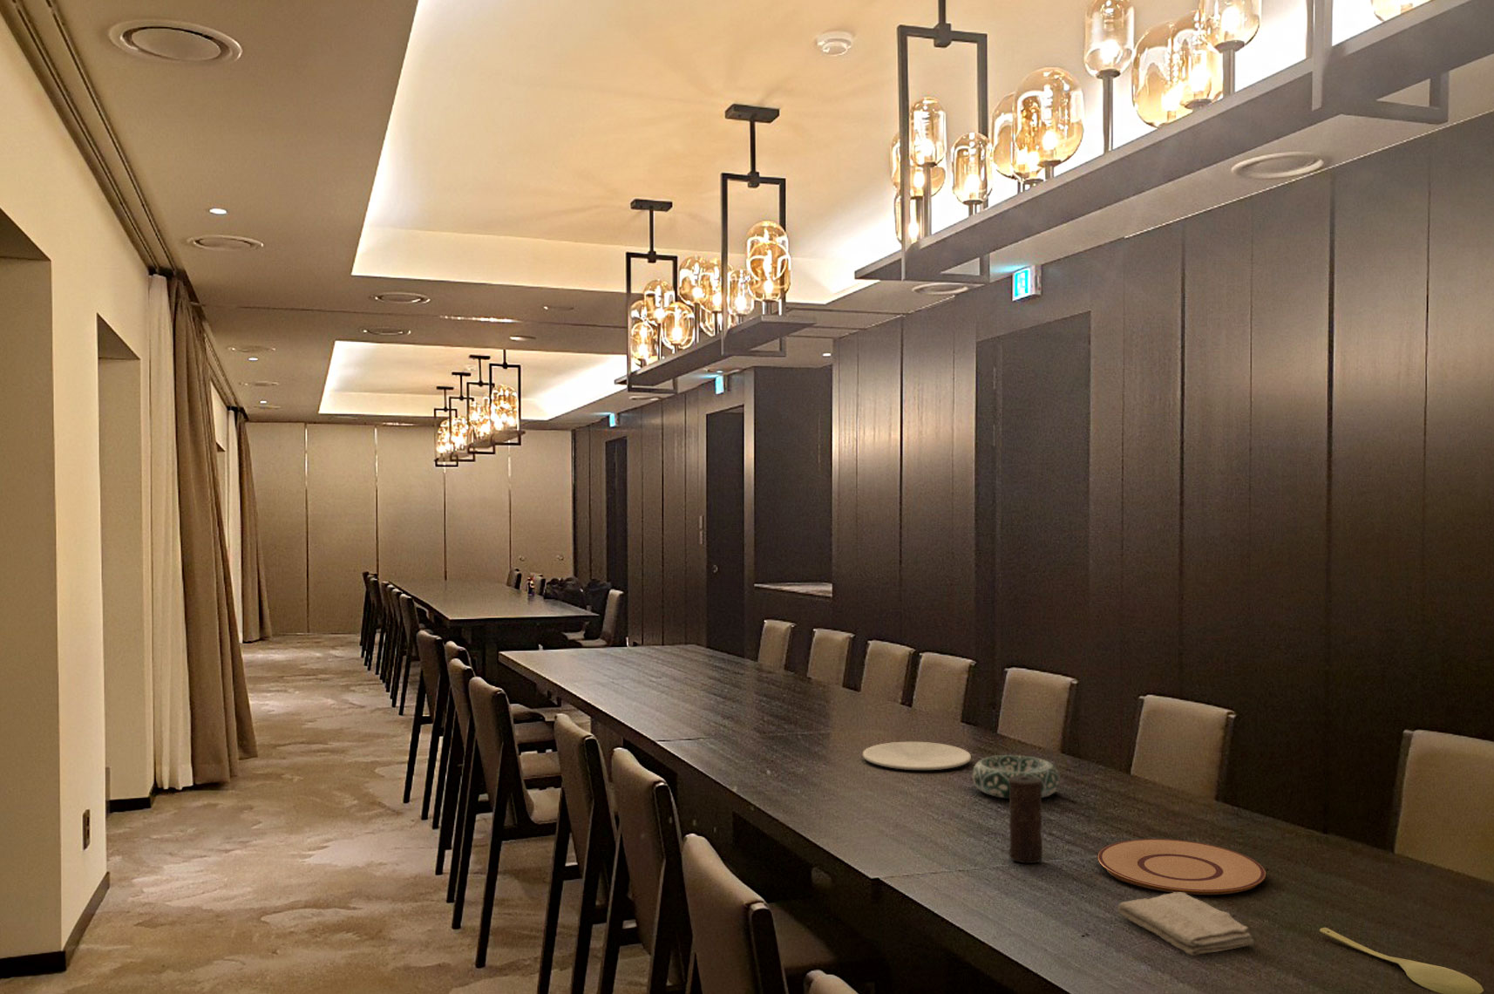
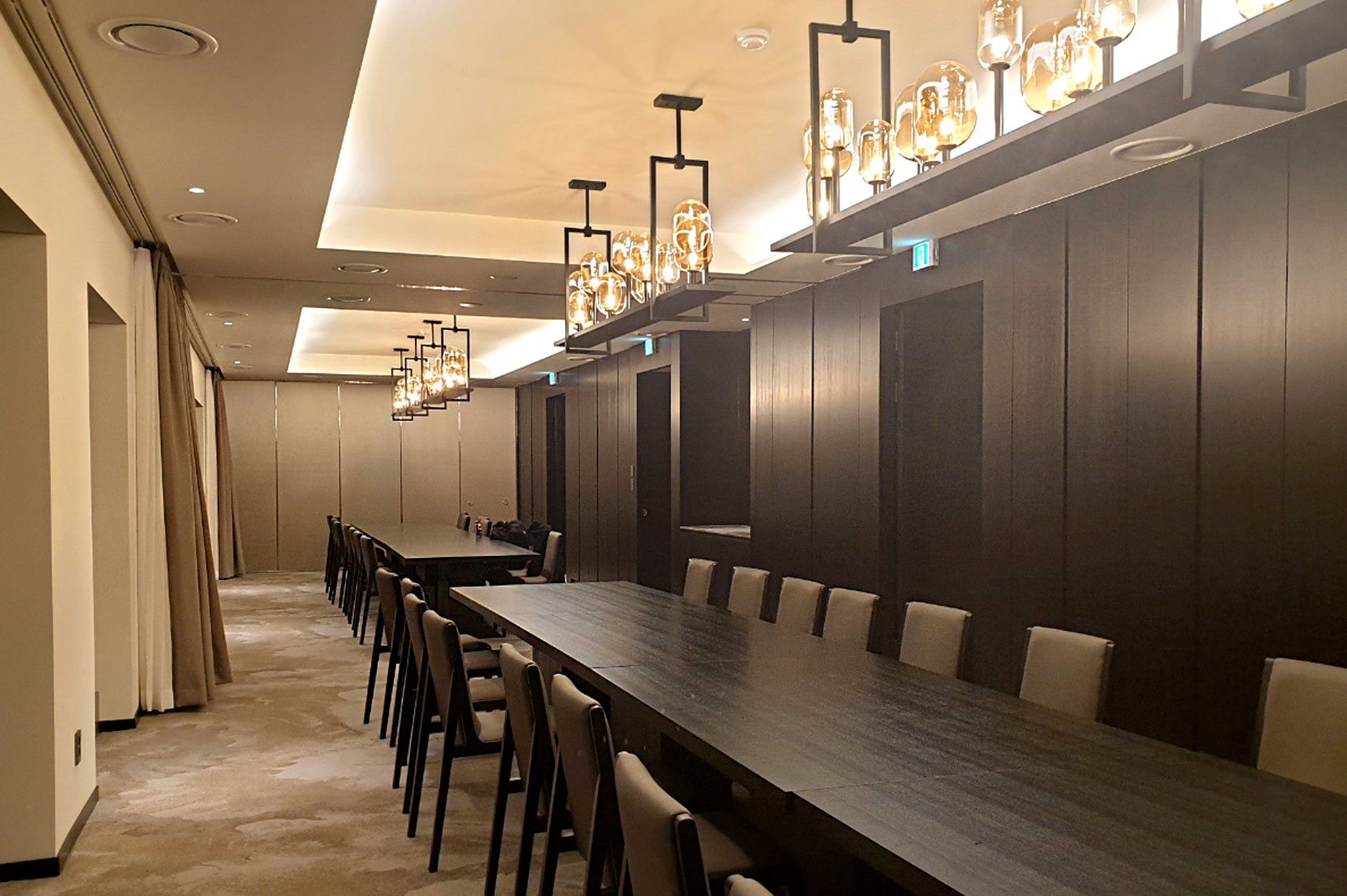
- plate [862,741,972,771]
- candle [1008,777,1044,864]
- decorative bowl [970,754,1061,800]
- plate [1097,838,1267,895]
- spoon [1319,926,1484,994]
- washcloth [1117,892,1254,956]
